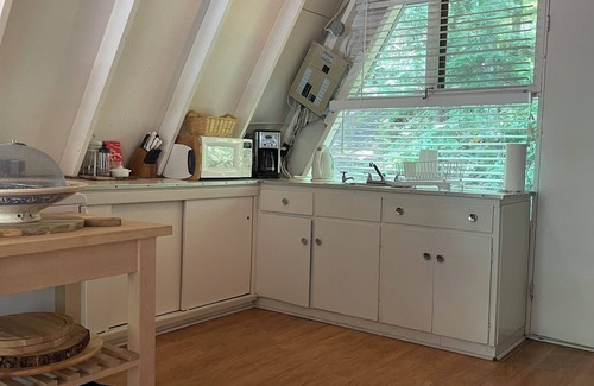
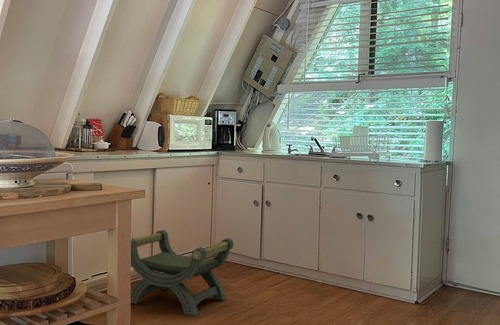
+ stool [130,229,235,317]
